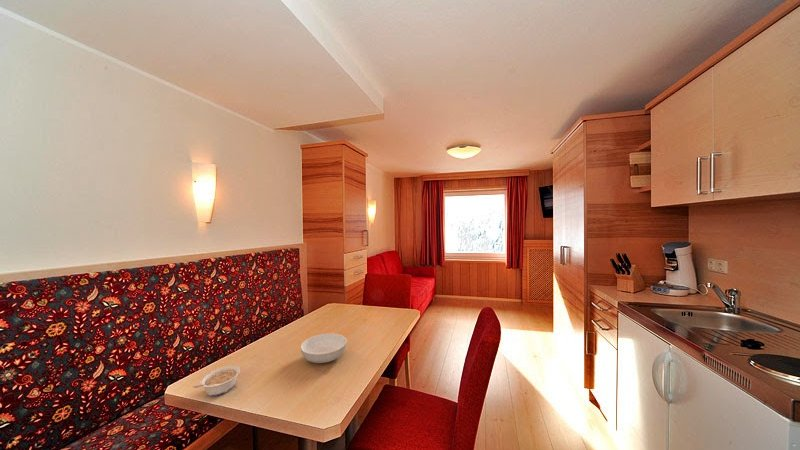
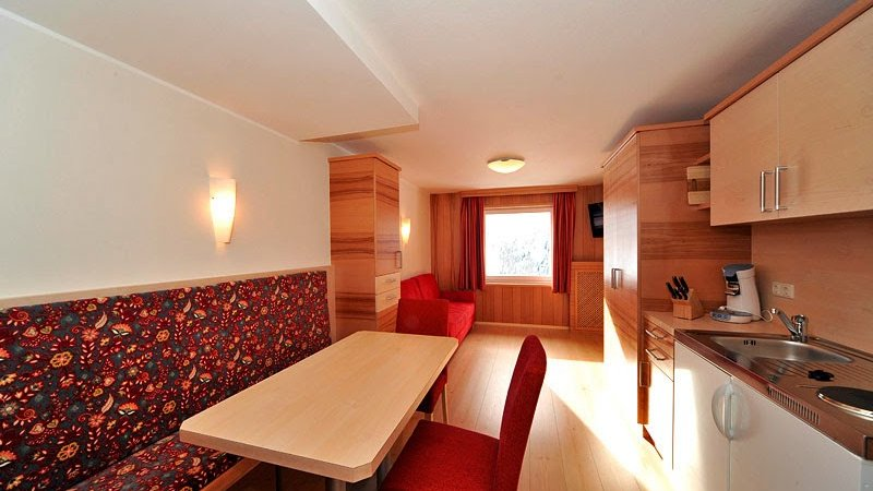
- serving bowl [300,332,348,364]
- legume [193,365,241,397]
